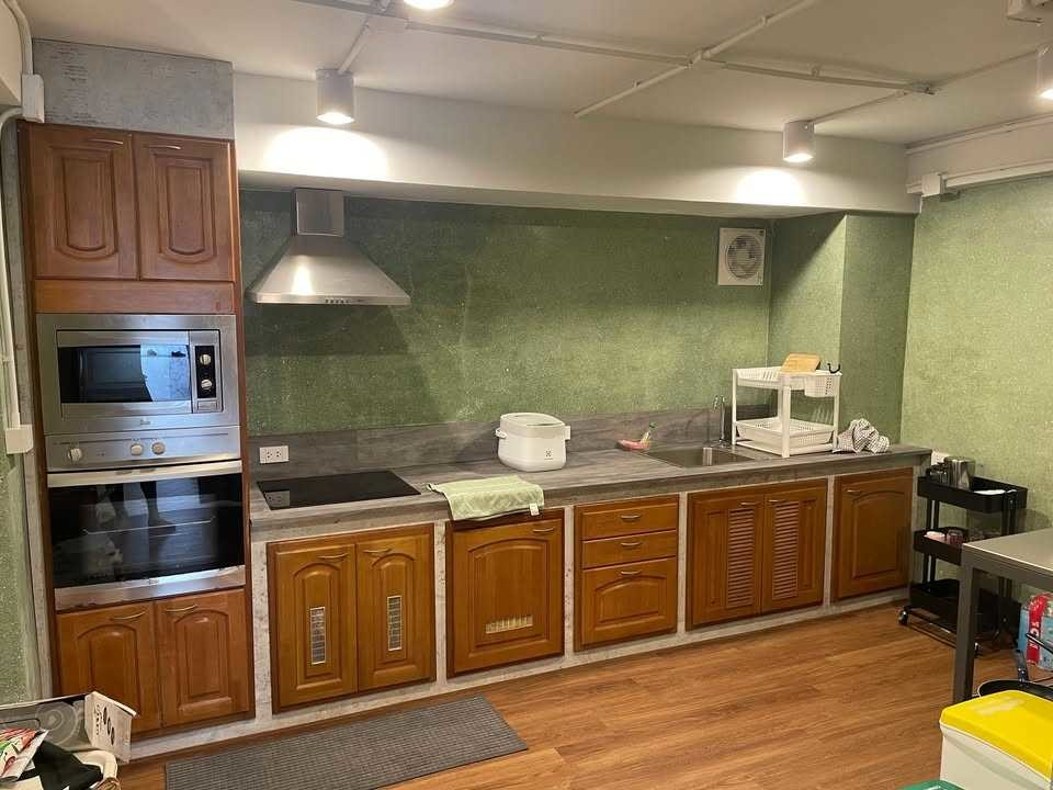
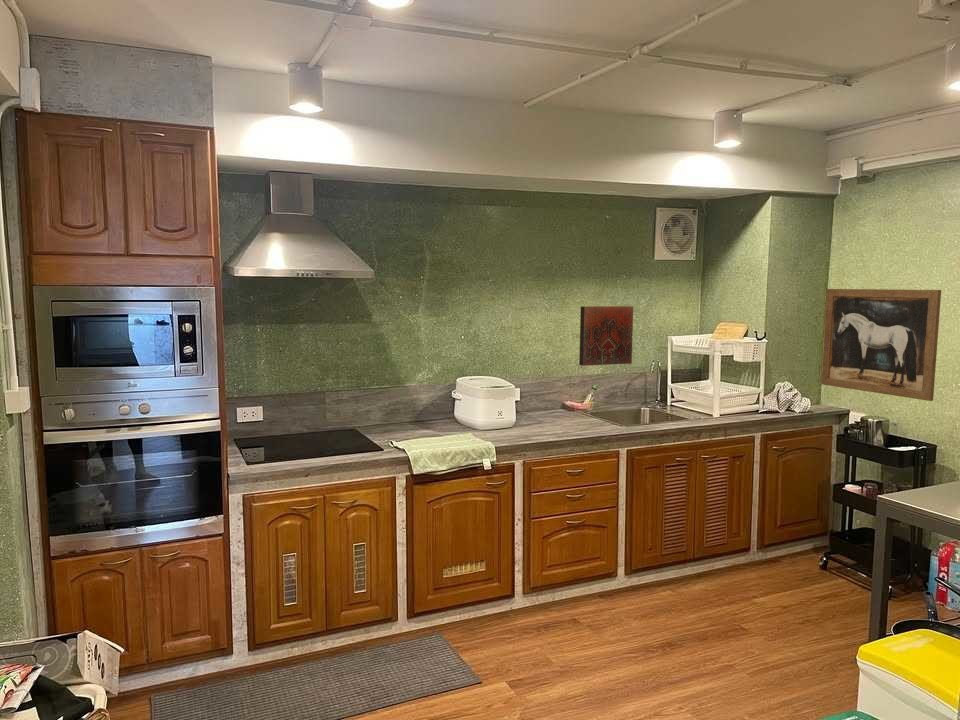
+ decorative tile [578,305,634,367]
+ wall art [820,288,942,402]
